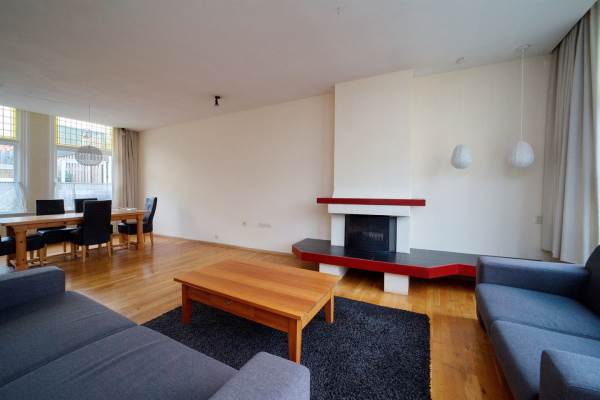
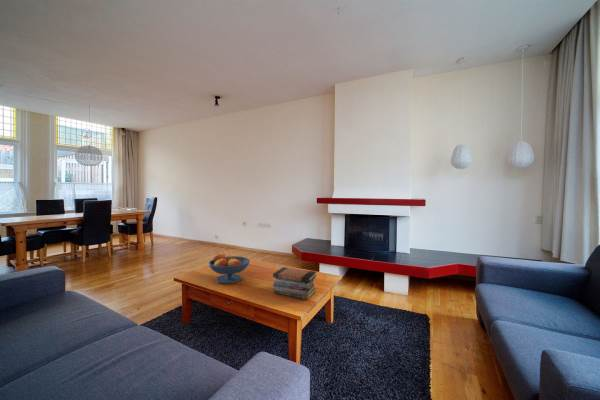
+ book stack [272,266,317,301]
+ fruit bowl [208,252,251,285]
